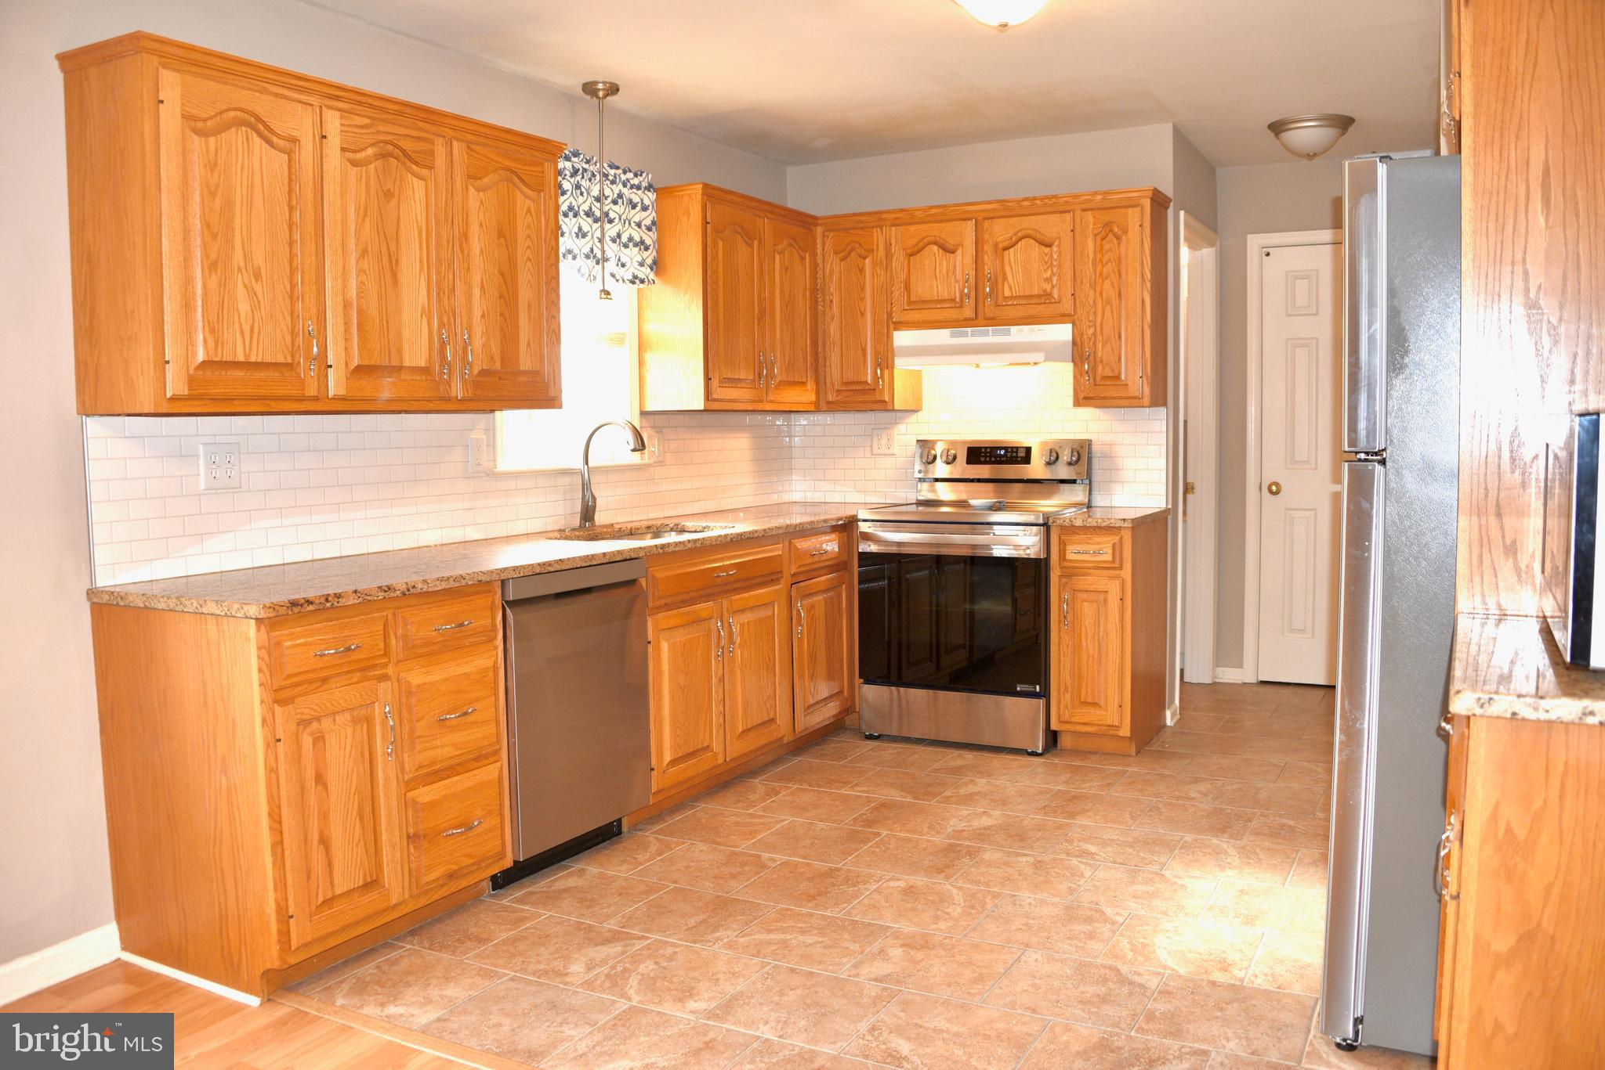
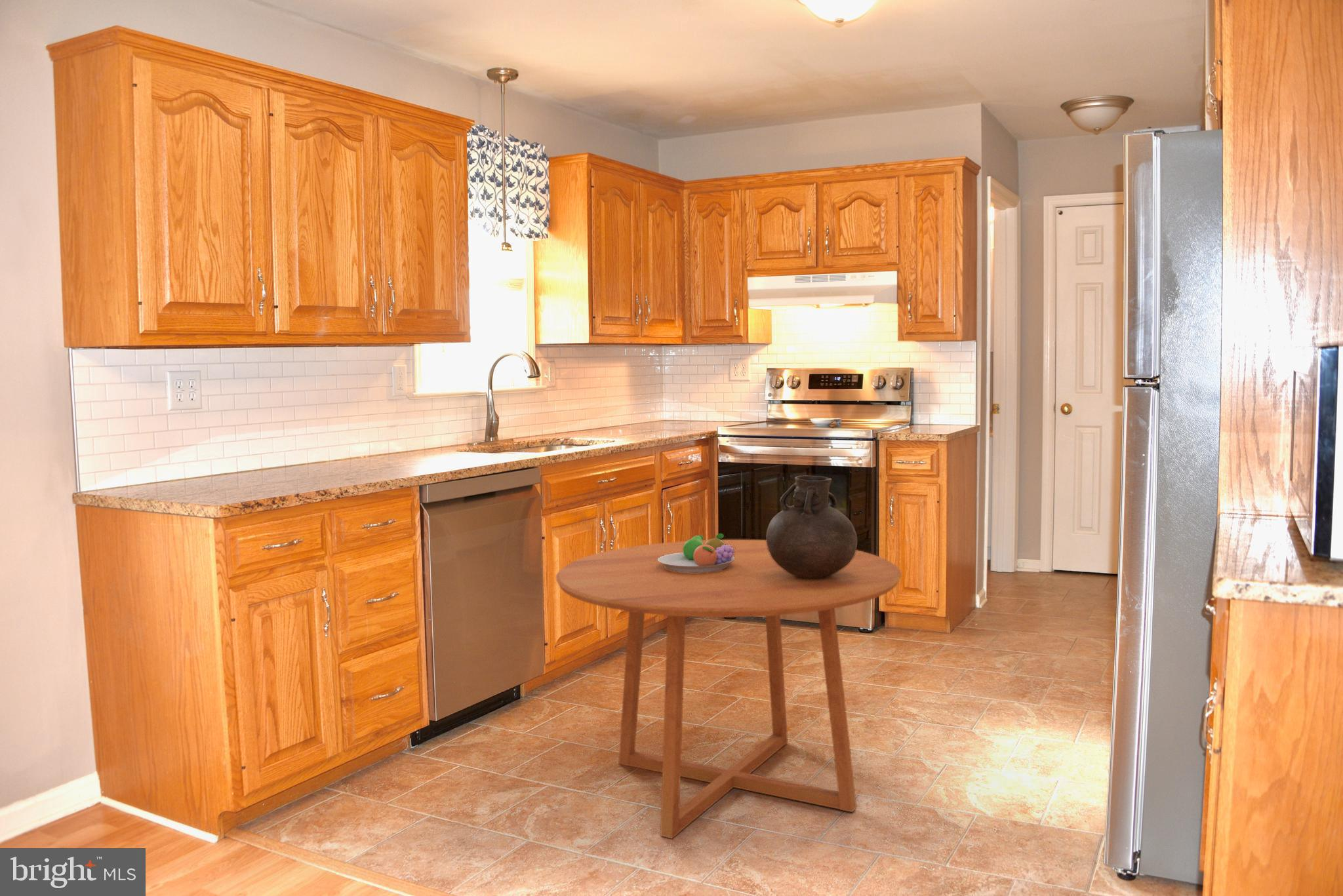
+ vase [765,475,858,579]
+ dining table [555,539,902,840]
+ fruit bowl [658,533,735,573]
